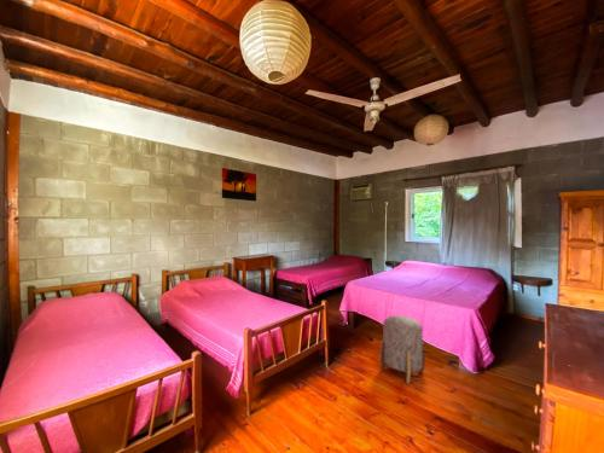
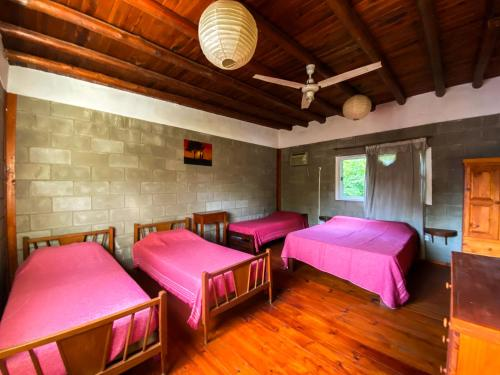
- stool [378,314,426,384]
